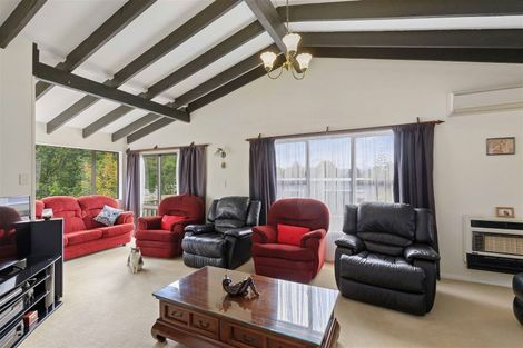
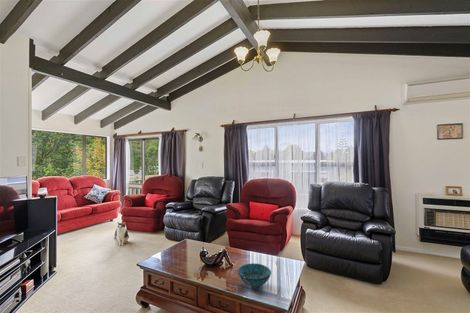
+ decorative bowl [237,262,272,288]
